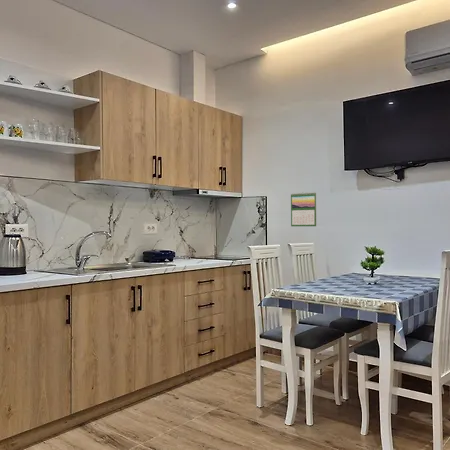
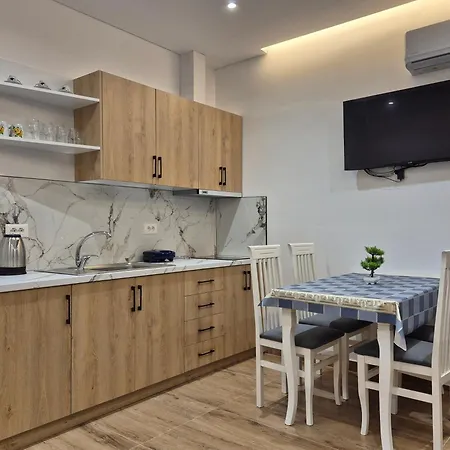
- calendar [290,191,317,227]
